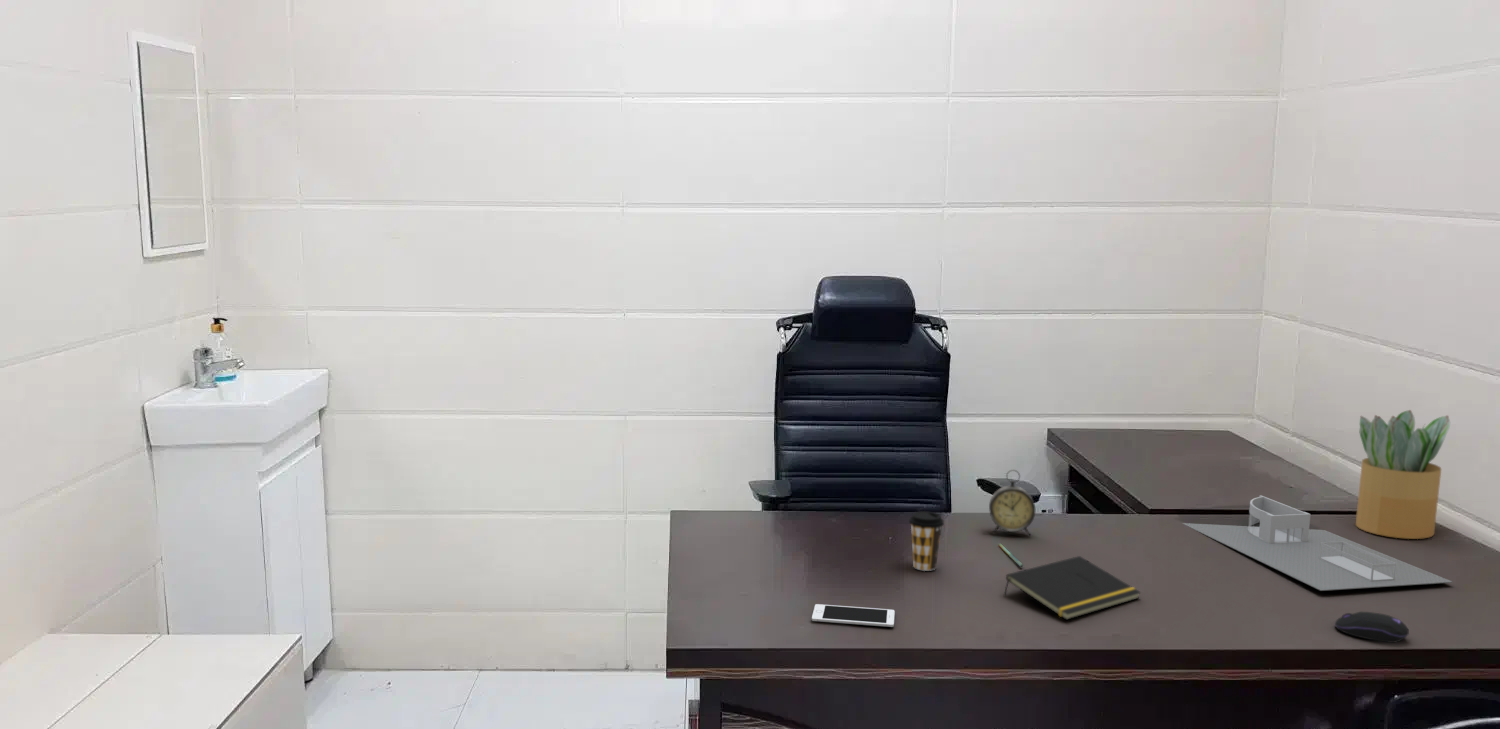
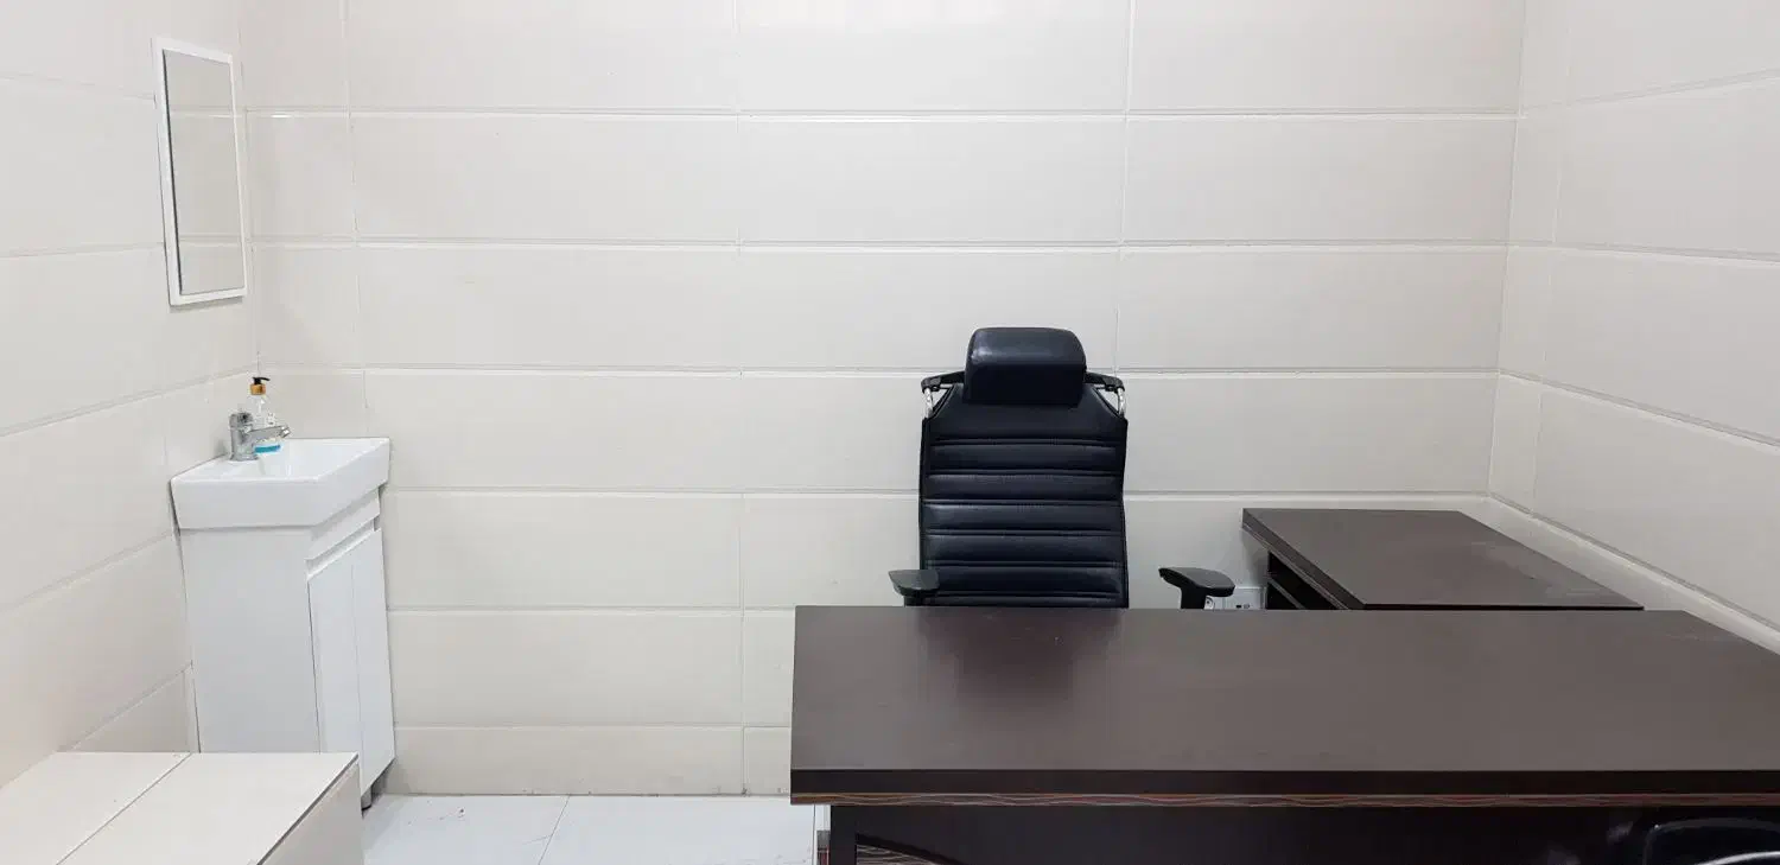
- potted plant [1355,409,1451,540]
- desk organizer [1182,494,1453,592]
- alarm clock [988,469,1036,536]
- notepad [1003,555,1142,621]
- coffee cup [908,510,945,572]
- pen [998,543,1024,568]
- cell phone [811,603,896,628]
- computer mouse [1334,611,1410,644]
